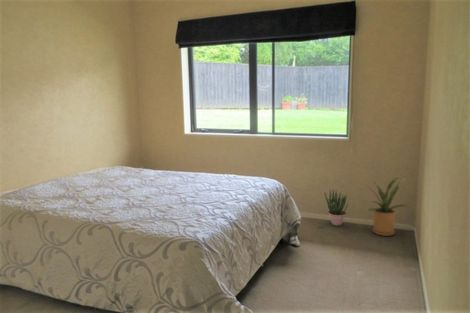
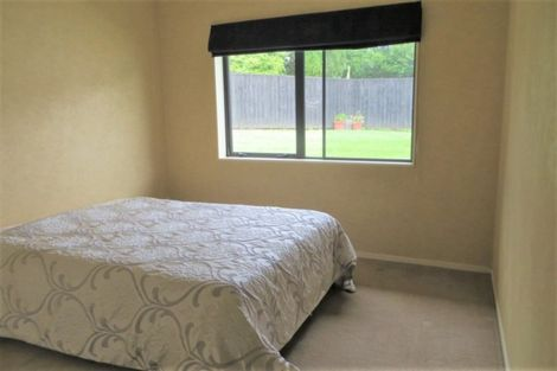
- potted plant [323,187,349,227]
- house plant [355,174,411,237]
